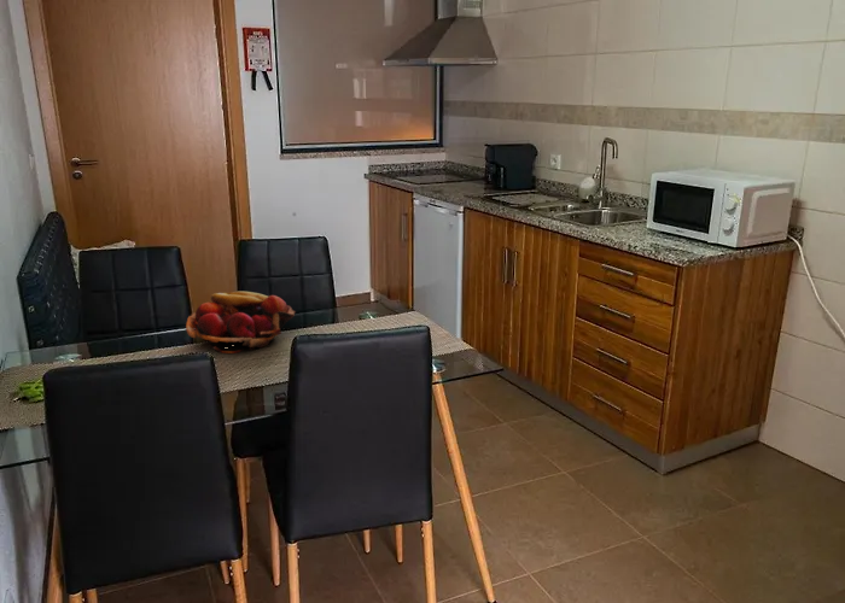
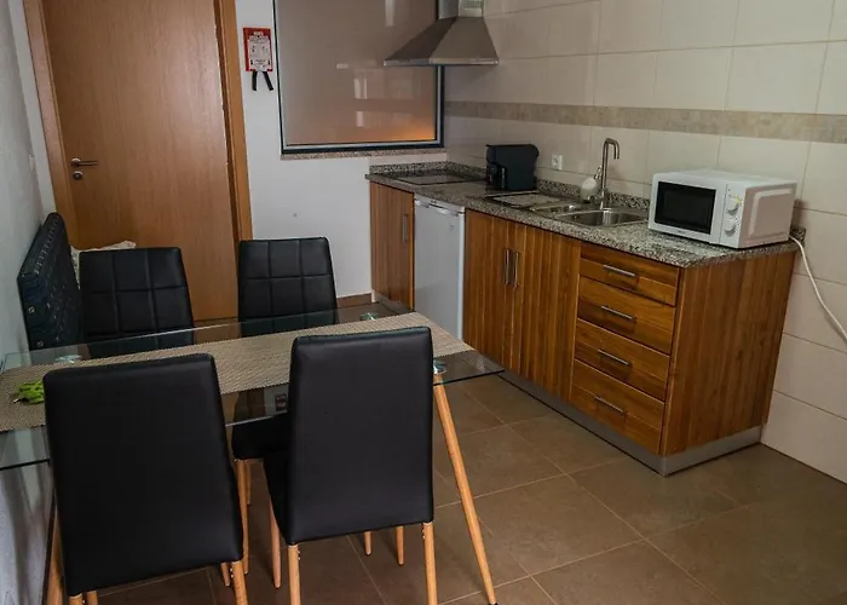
- fruit basket [185,291,297,355]
